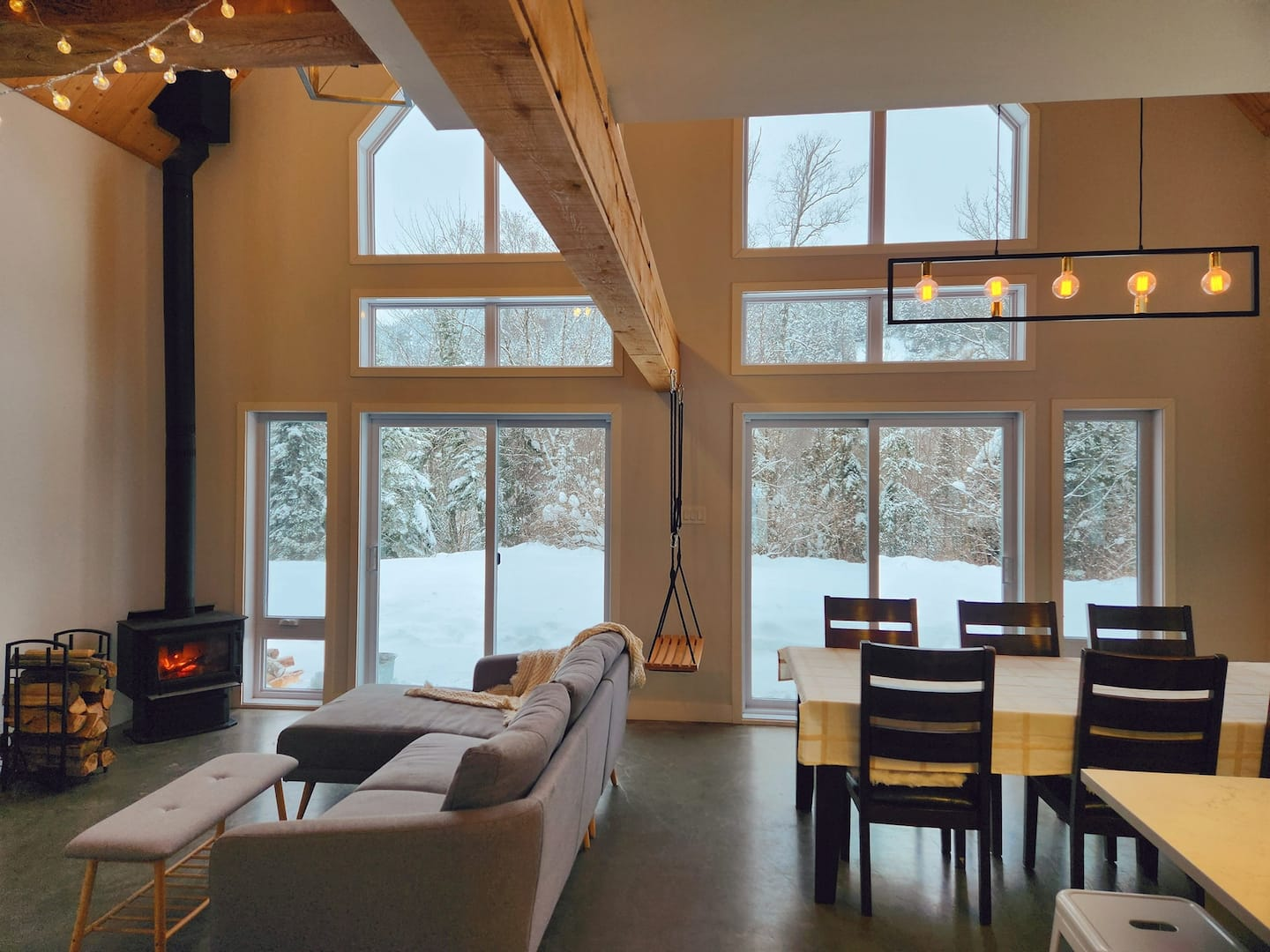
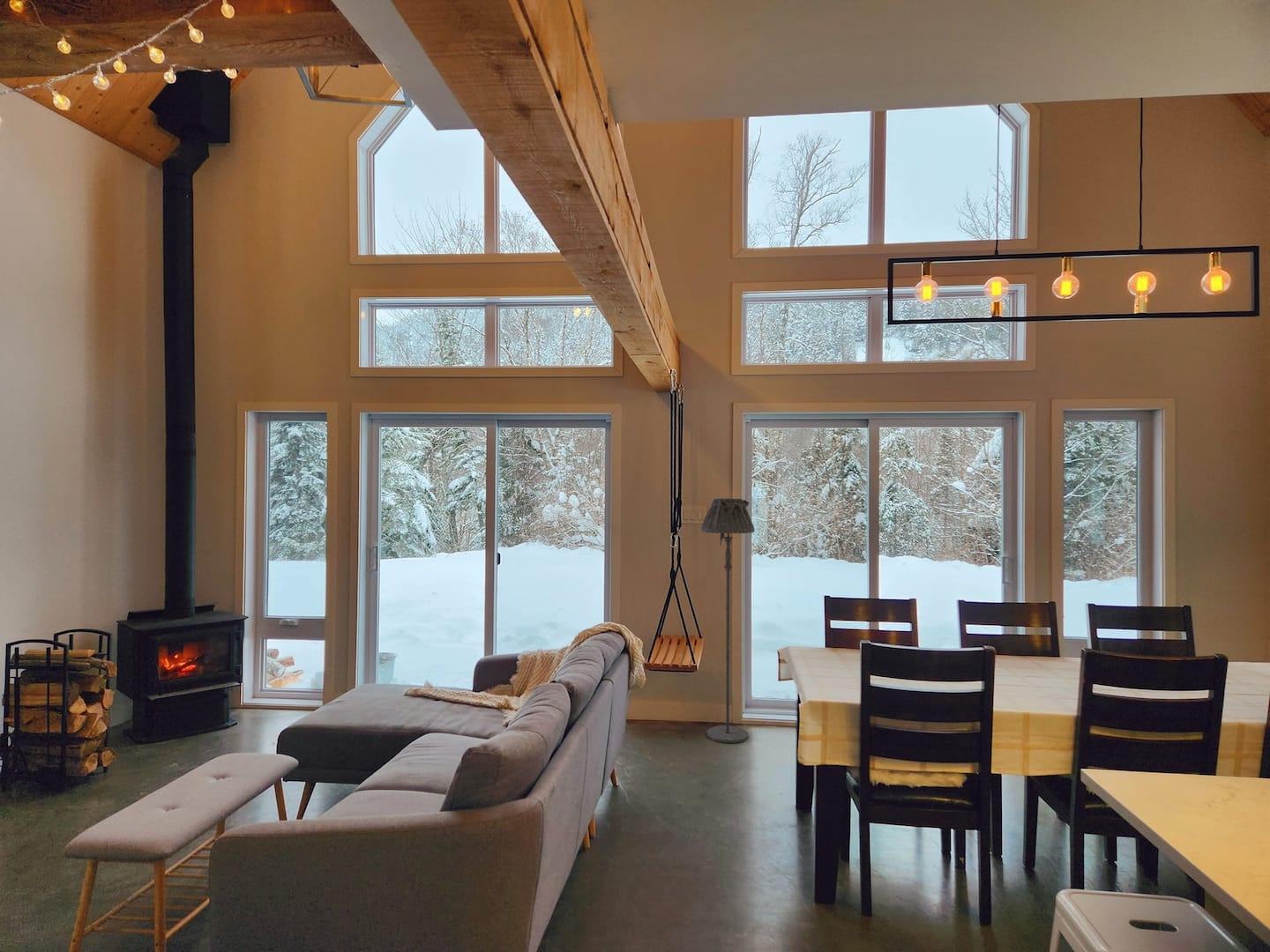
+ floor lamp [700,497,756,744]
